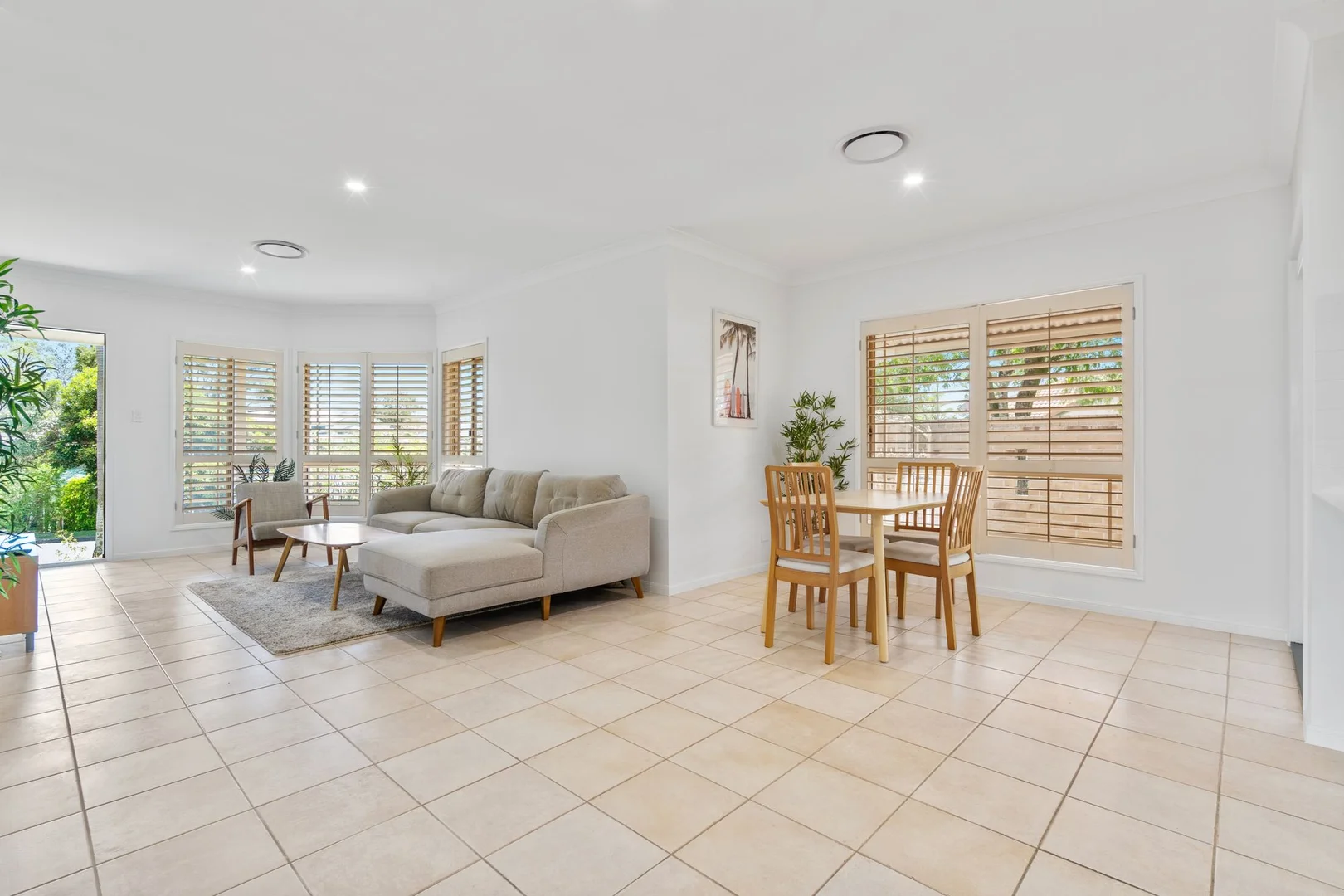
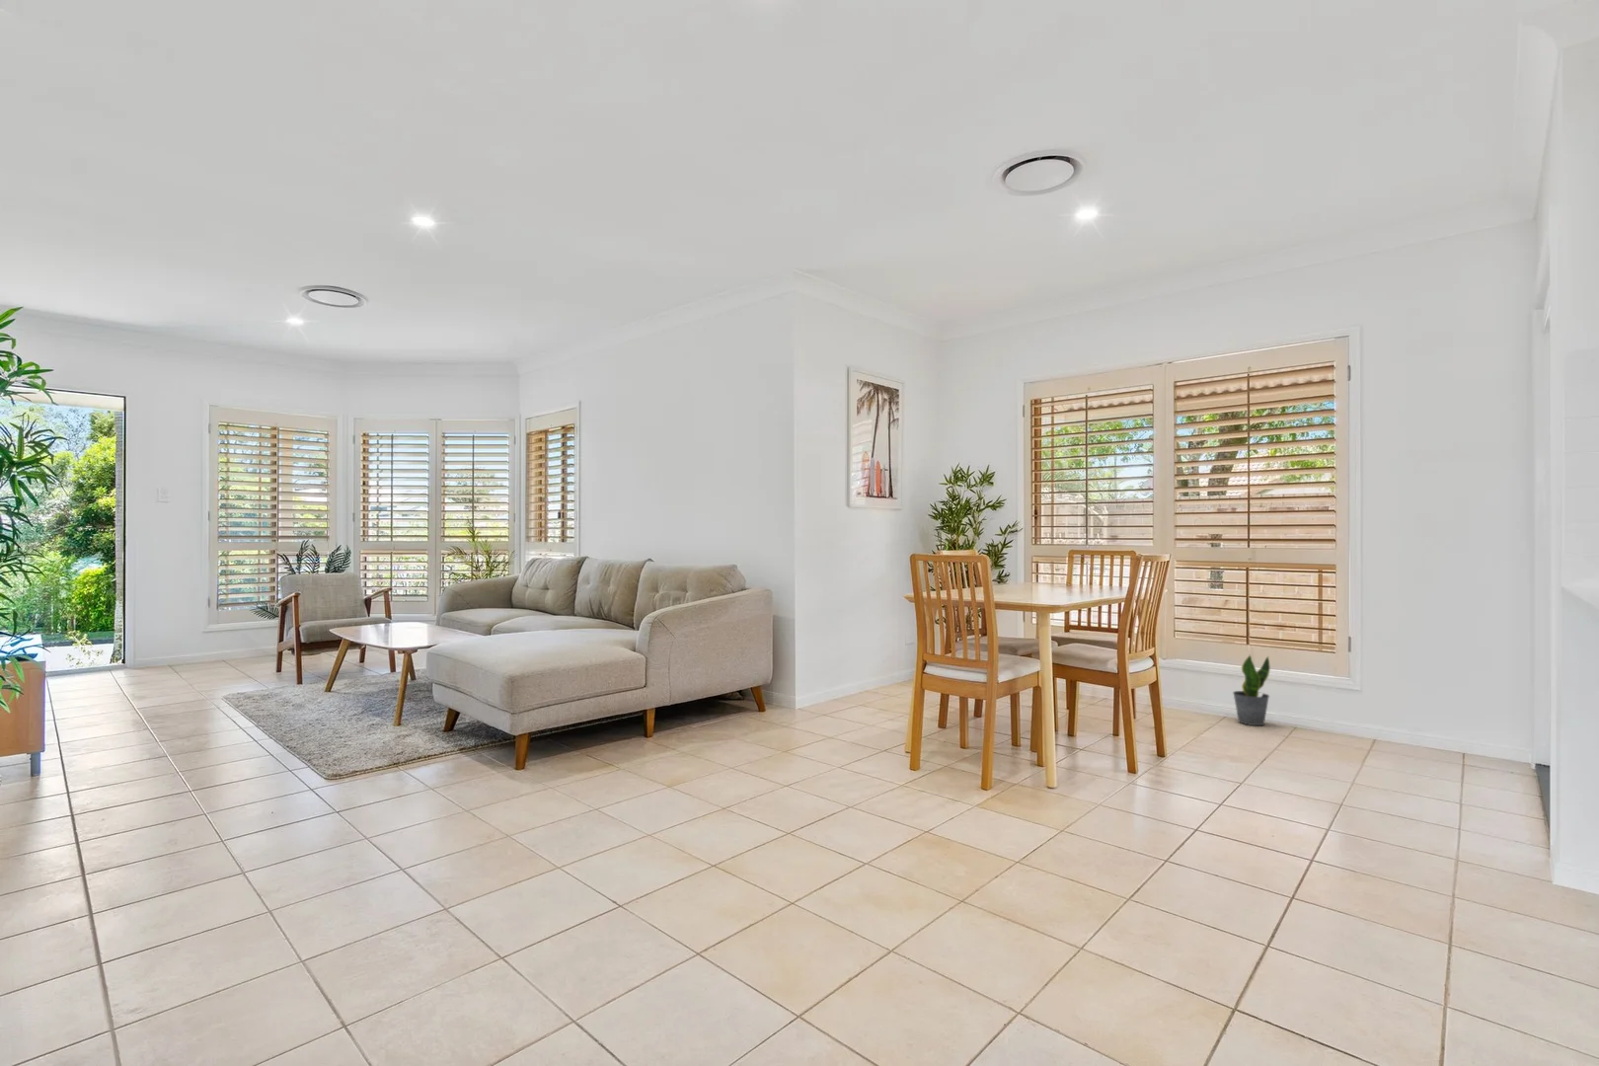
+ potted plant [1231,654,1272,727]
